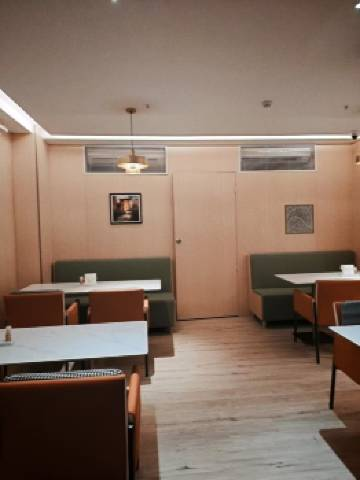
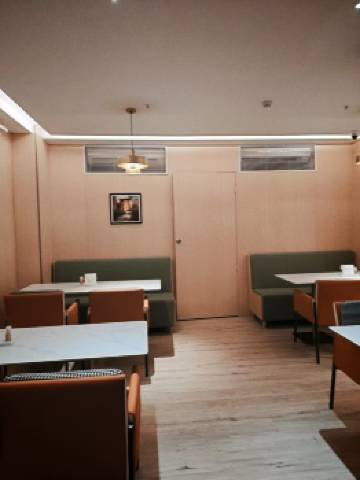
- wall art [283,203,315,235]
